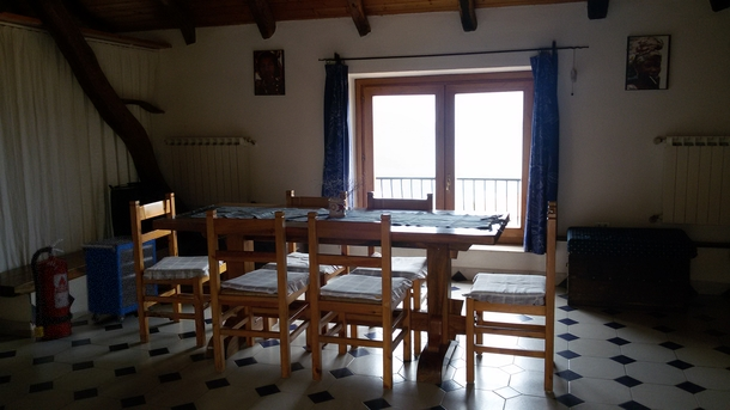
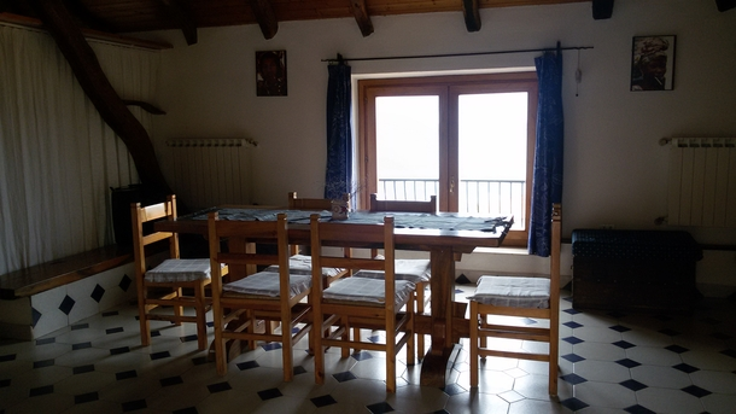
- fire extinguisher [30,237,74,341]
- cabinet [79,234,158,325]
